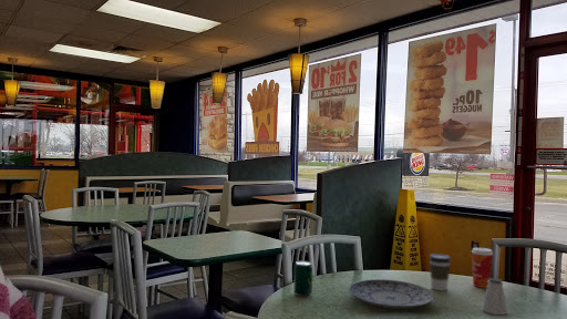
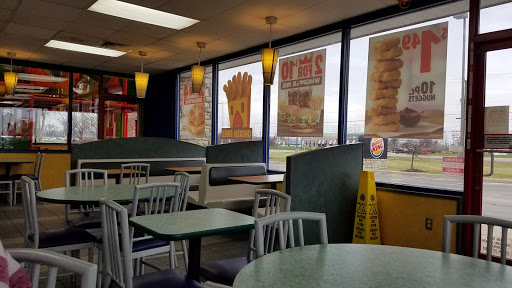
- beverage can [293,259,313,297]
- saltshaker [481,277,508,316]
- plate [348,278,435,310]
- coffee cup [429,253,452,291]
- paper cup [471,247,494,289]
